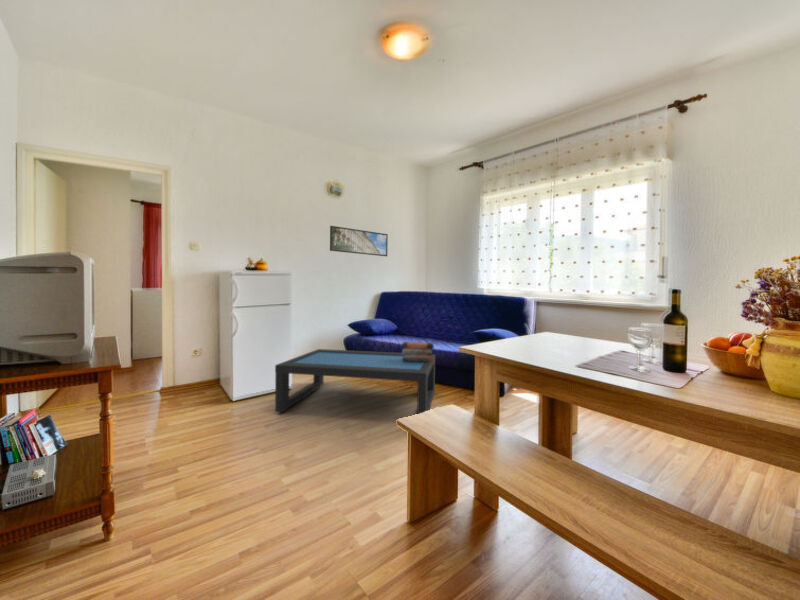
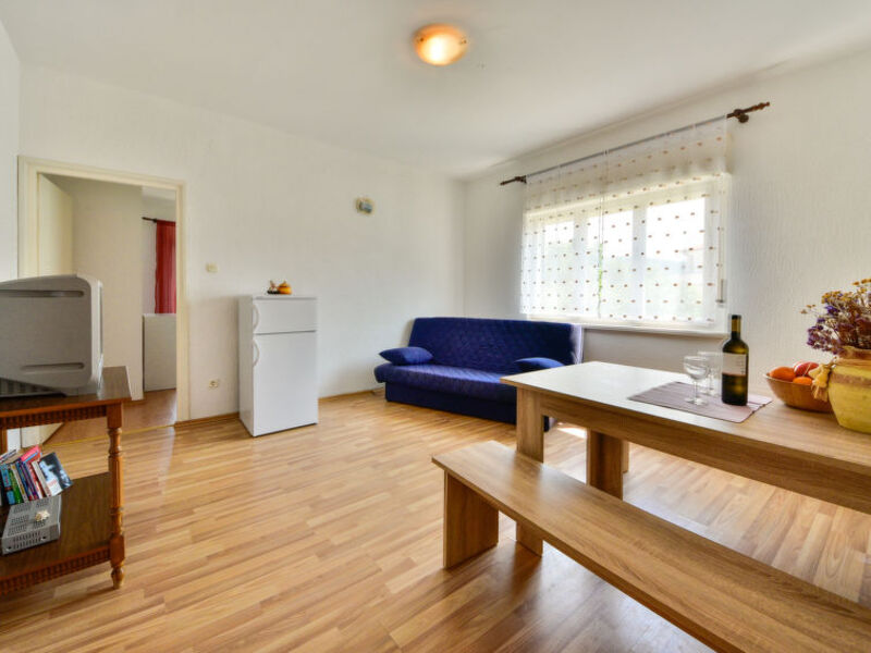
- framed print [329,225,389,257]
- coffee table [274,348,436,415]
- book stack [401,341,435,362]
